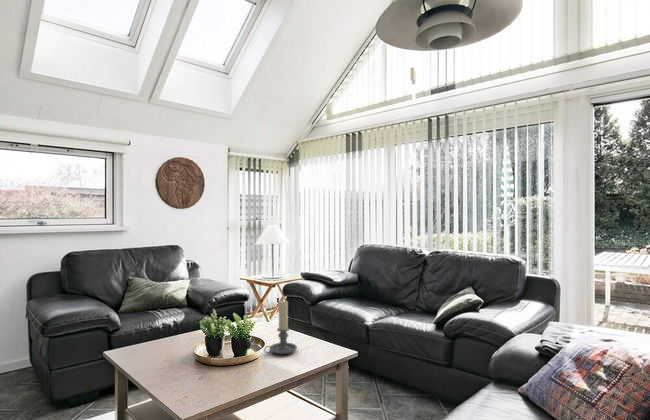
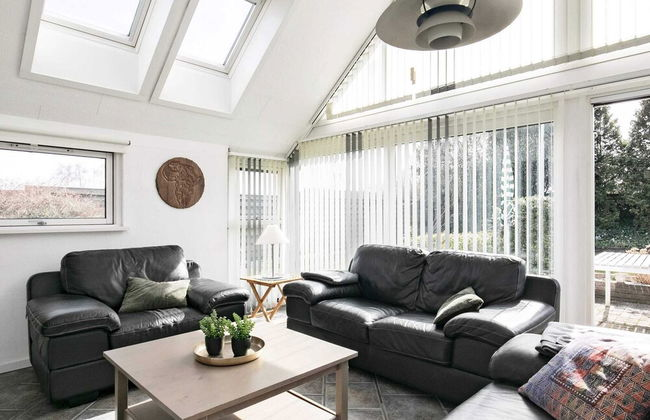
- candle holder [263,300,298,355]
